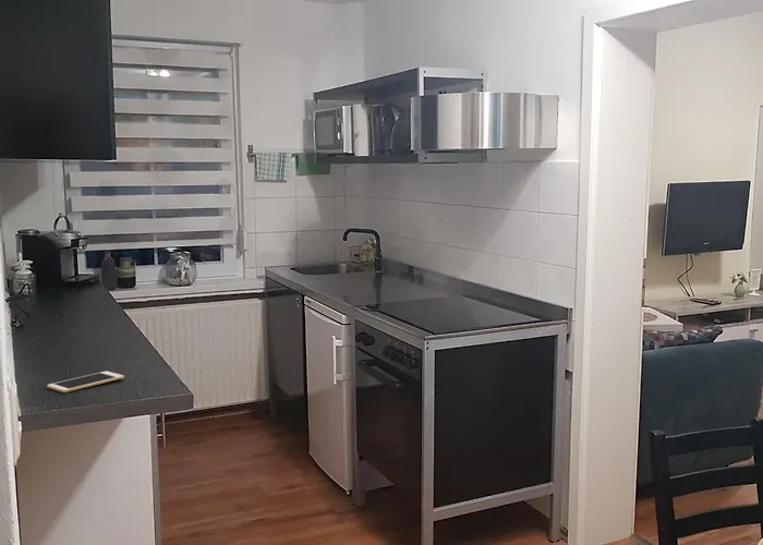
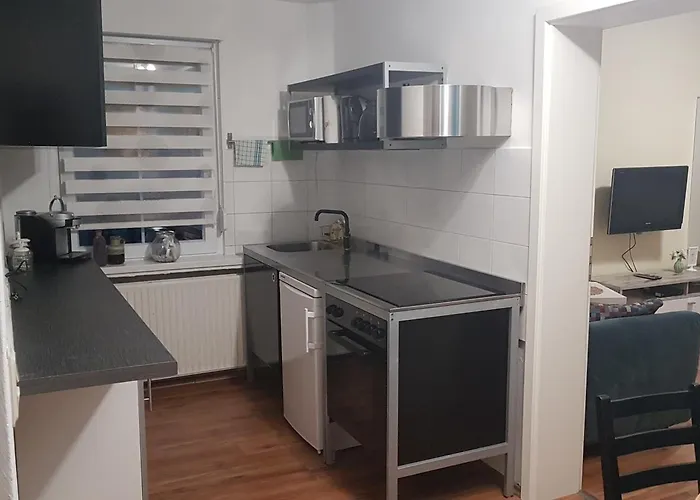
- cell phone [46,371,125,393]
